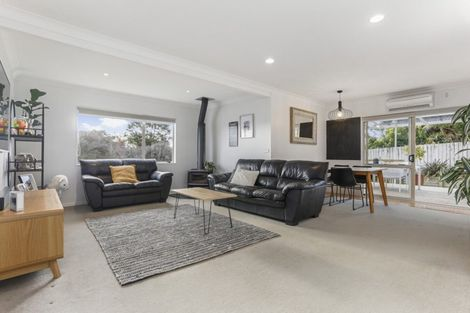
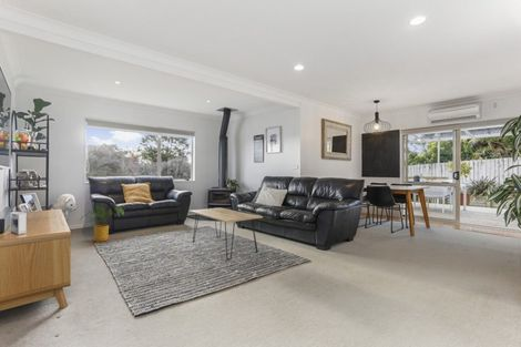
+ house plant [79,203,125,243]
